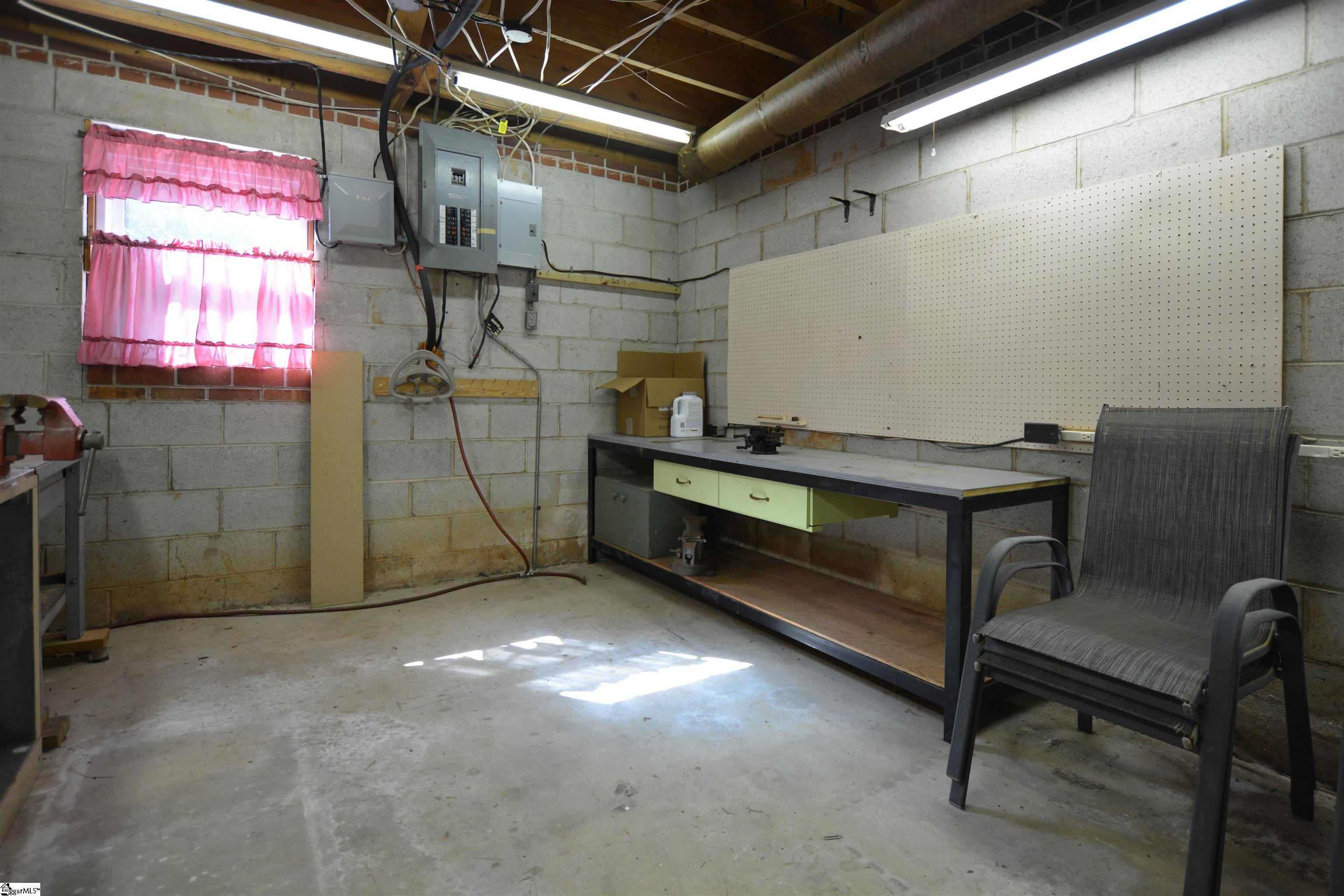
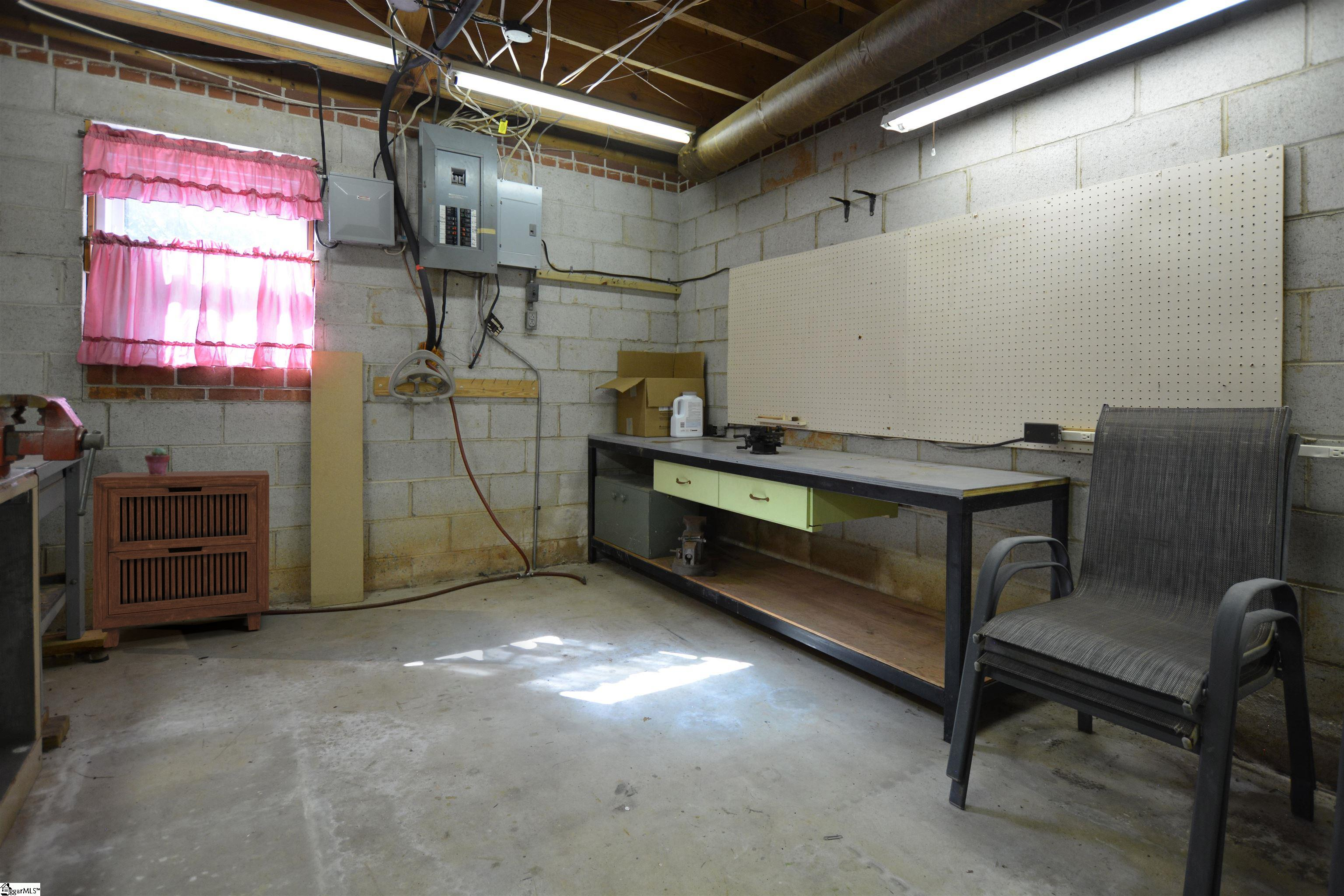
+ cabinet [93,470,269,648]
+ potted succulent [144,447,171,475]
